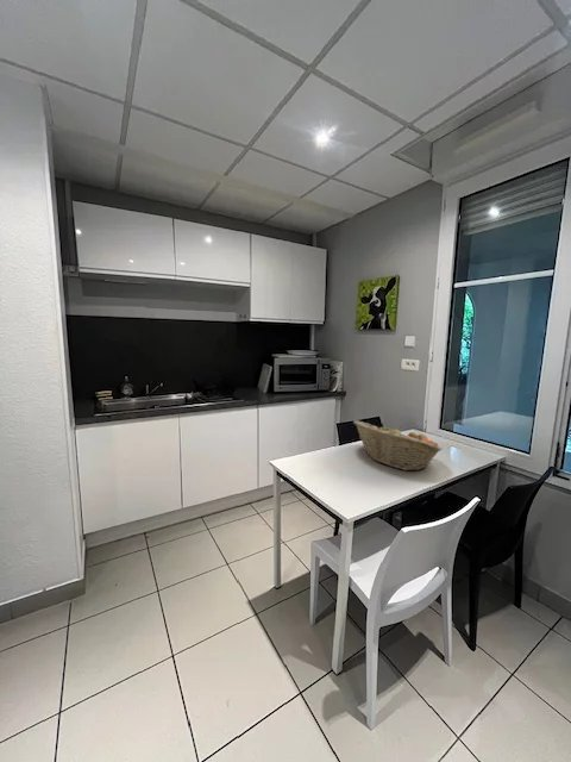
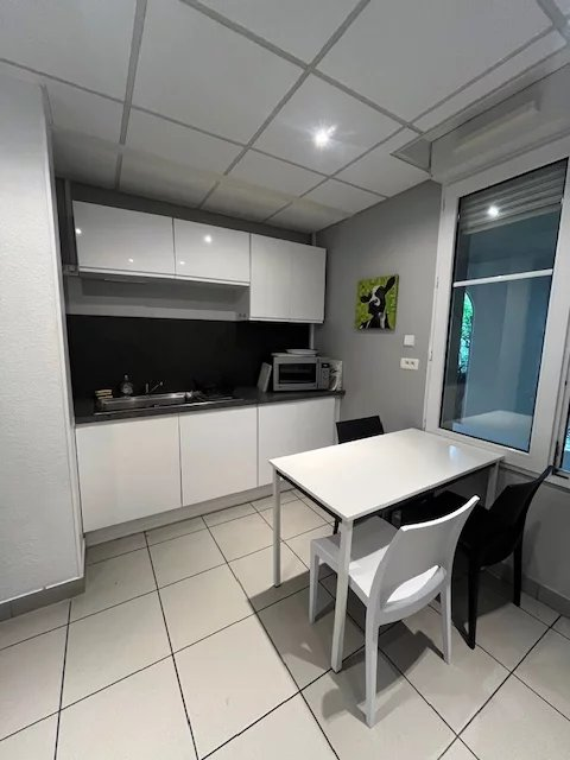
- fruit basket [352,419,444,471]
